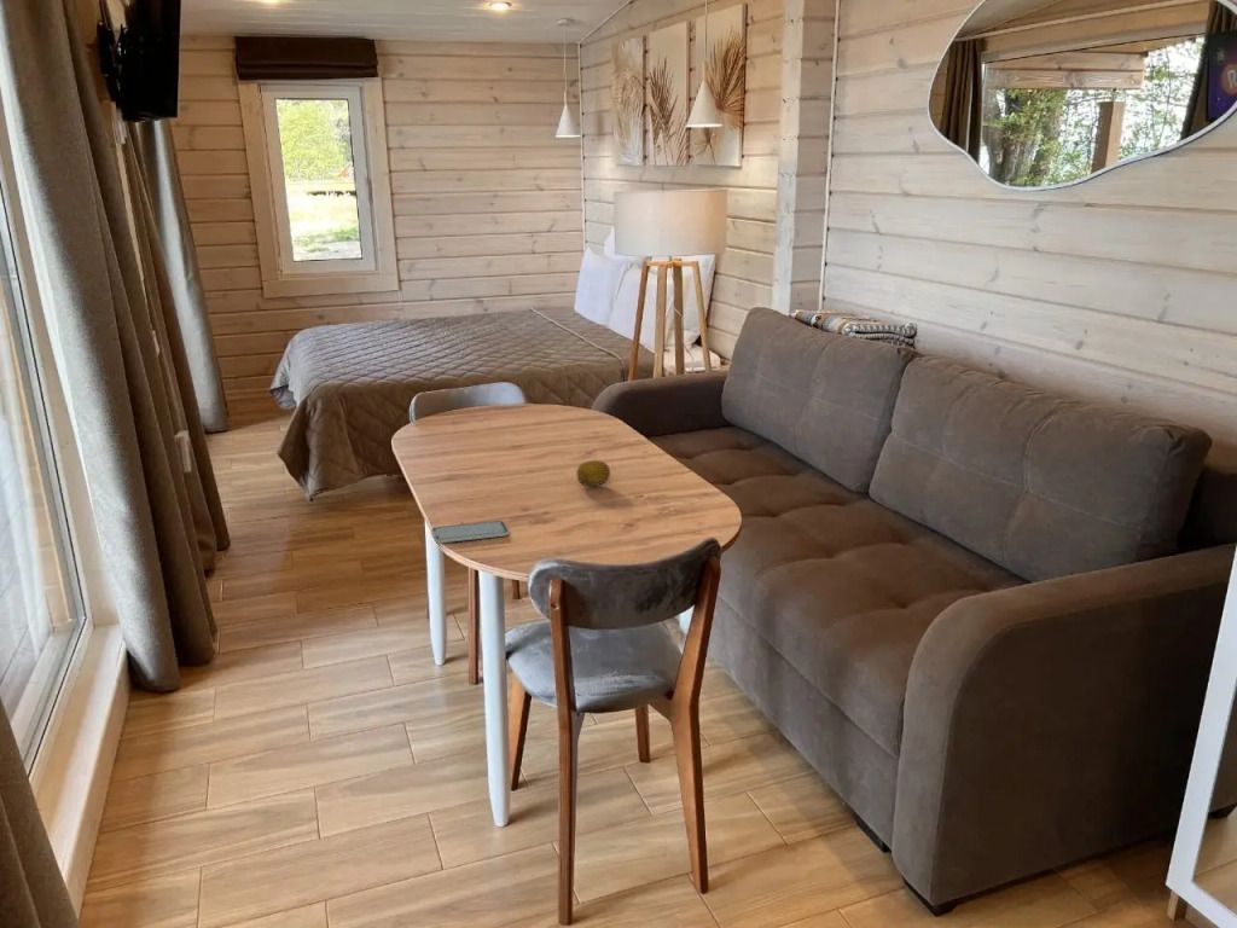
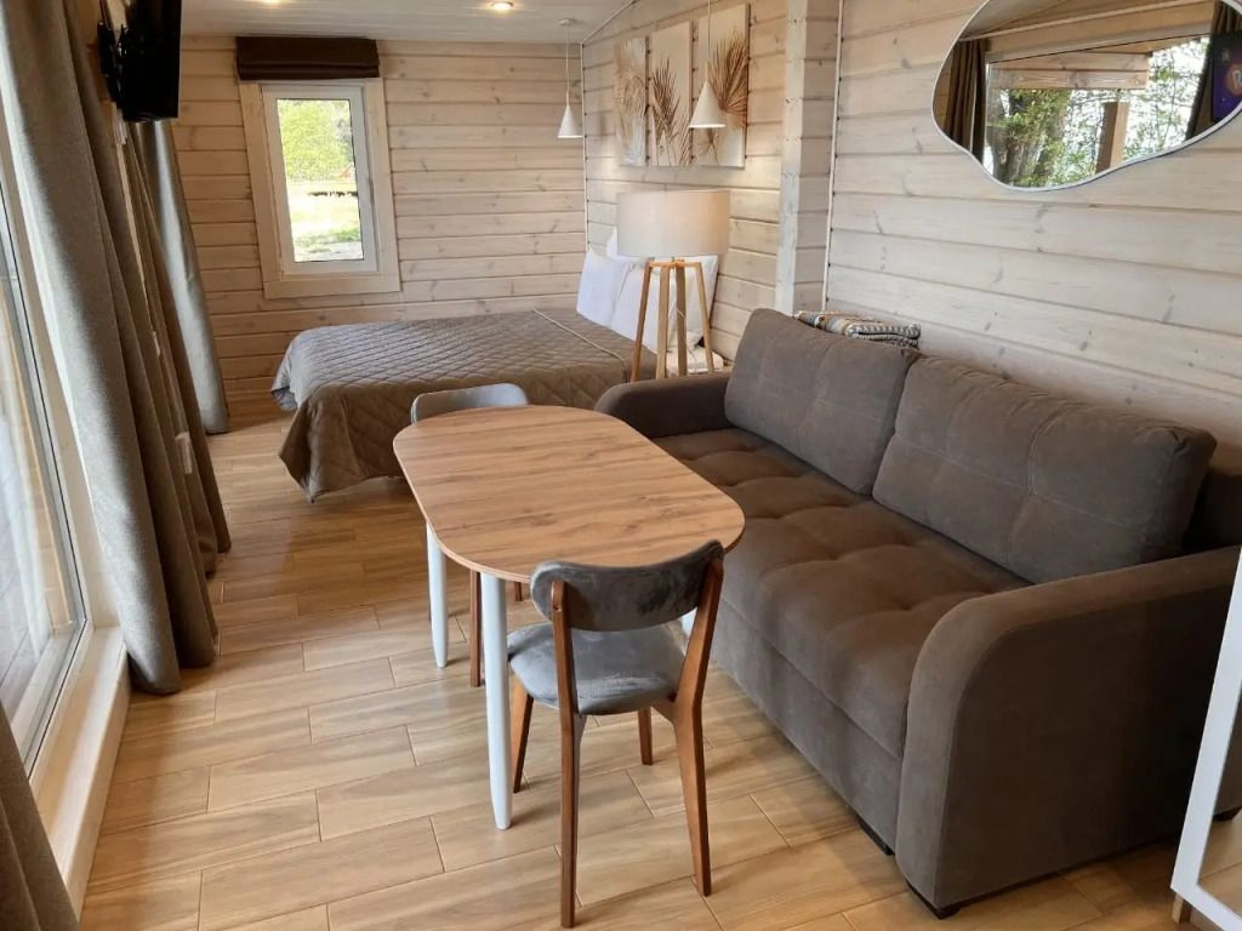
- fruit [576,459,611,487]
- smartphone [430,520,510,544]
